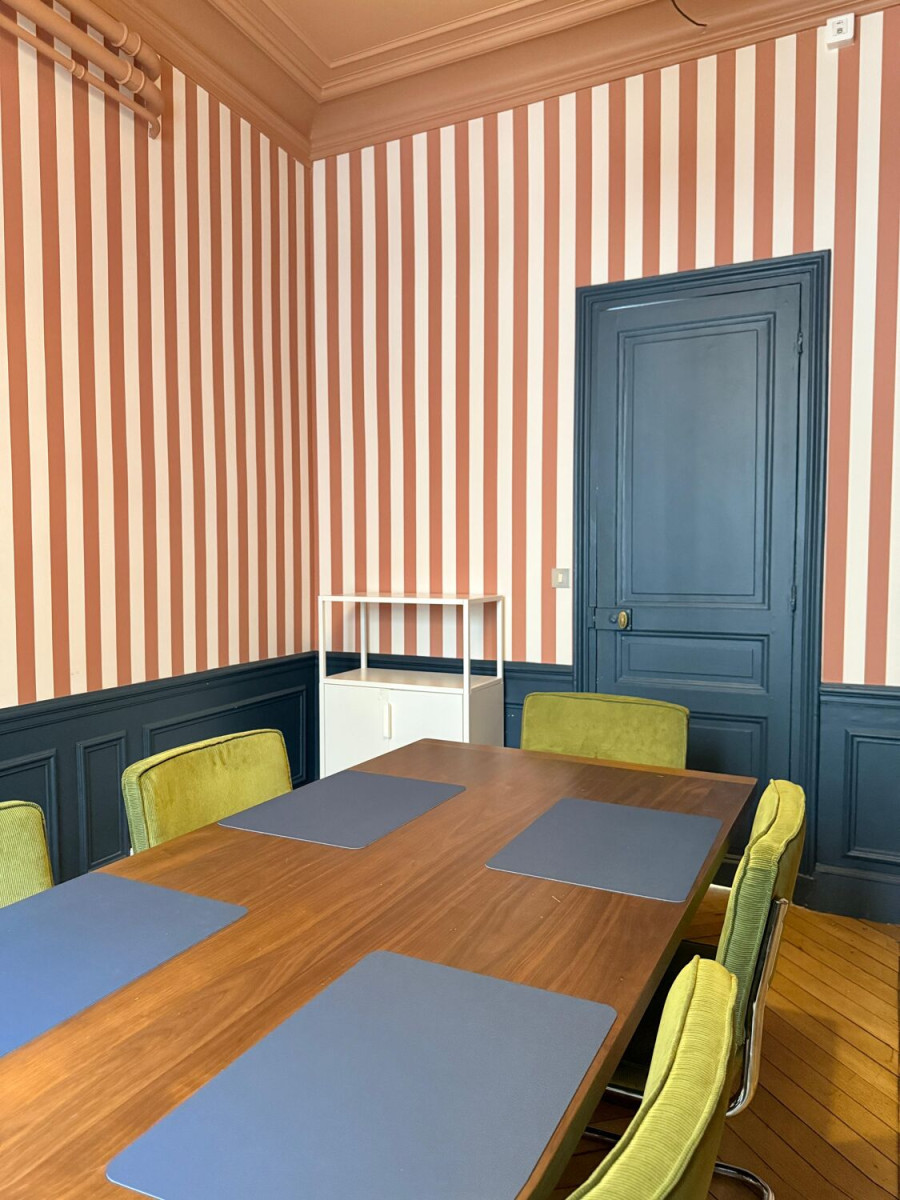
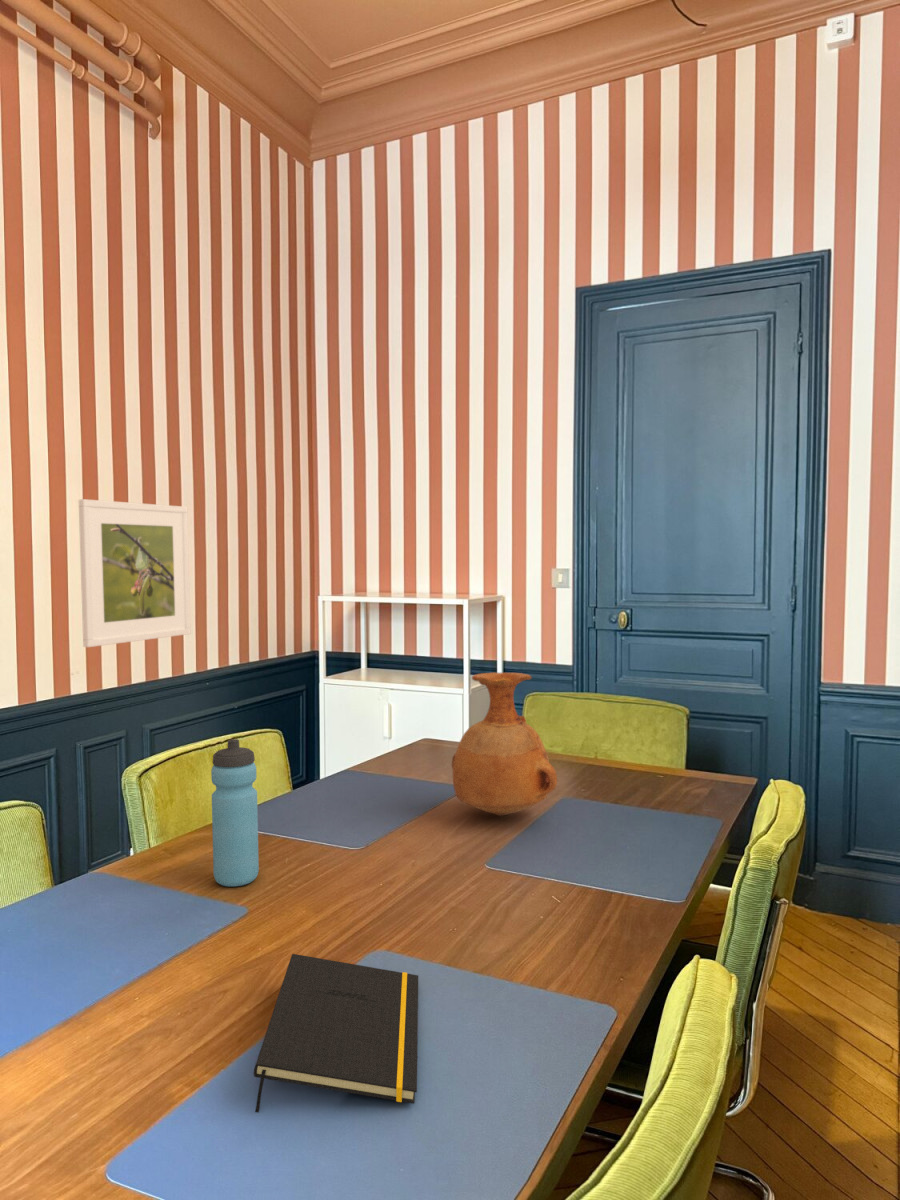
+ water bottle [210,738,260,888]
+ vase [451,672,558,817]
+ notepad [253,953,419,1113]
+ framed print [78,498,191,648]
